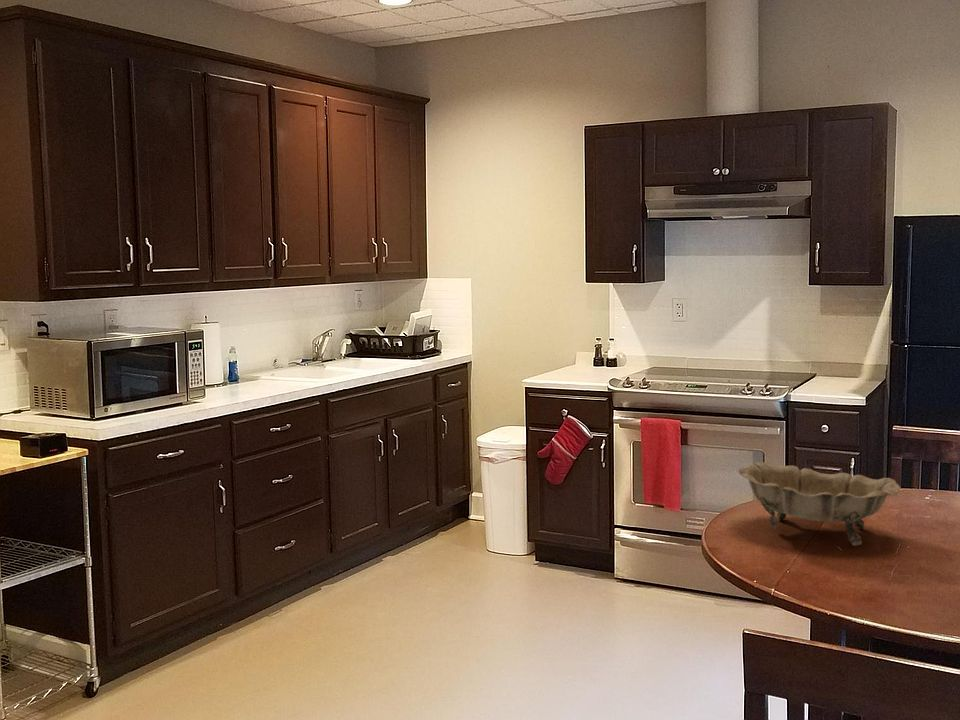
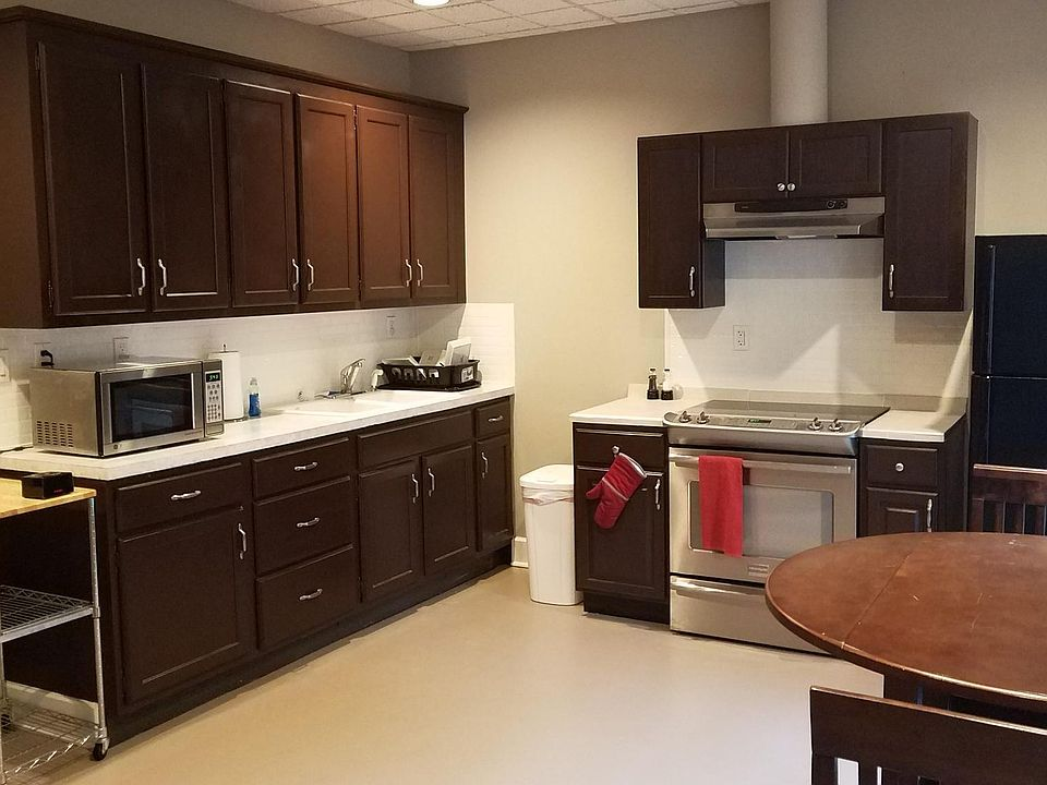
- decorative bowl [735,461,902,547]
